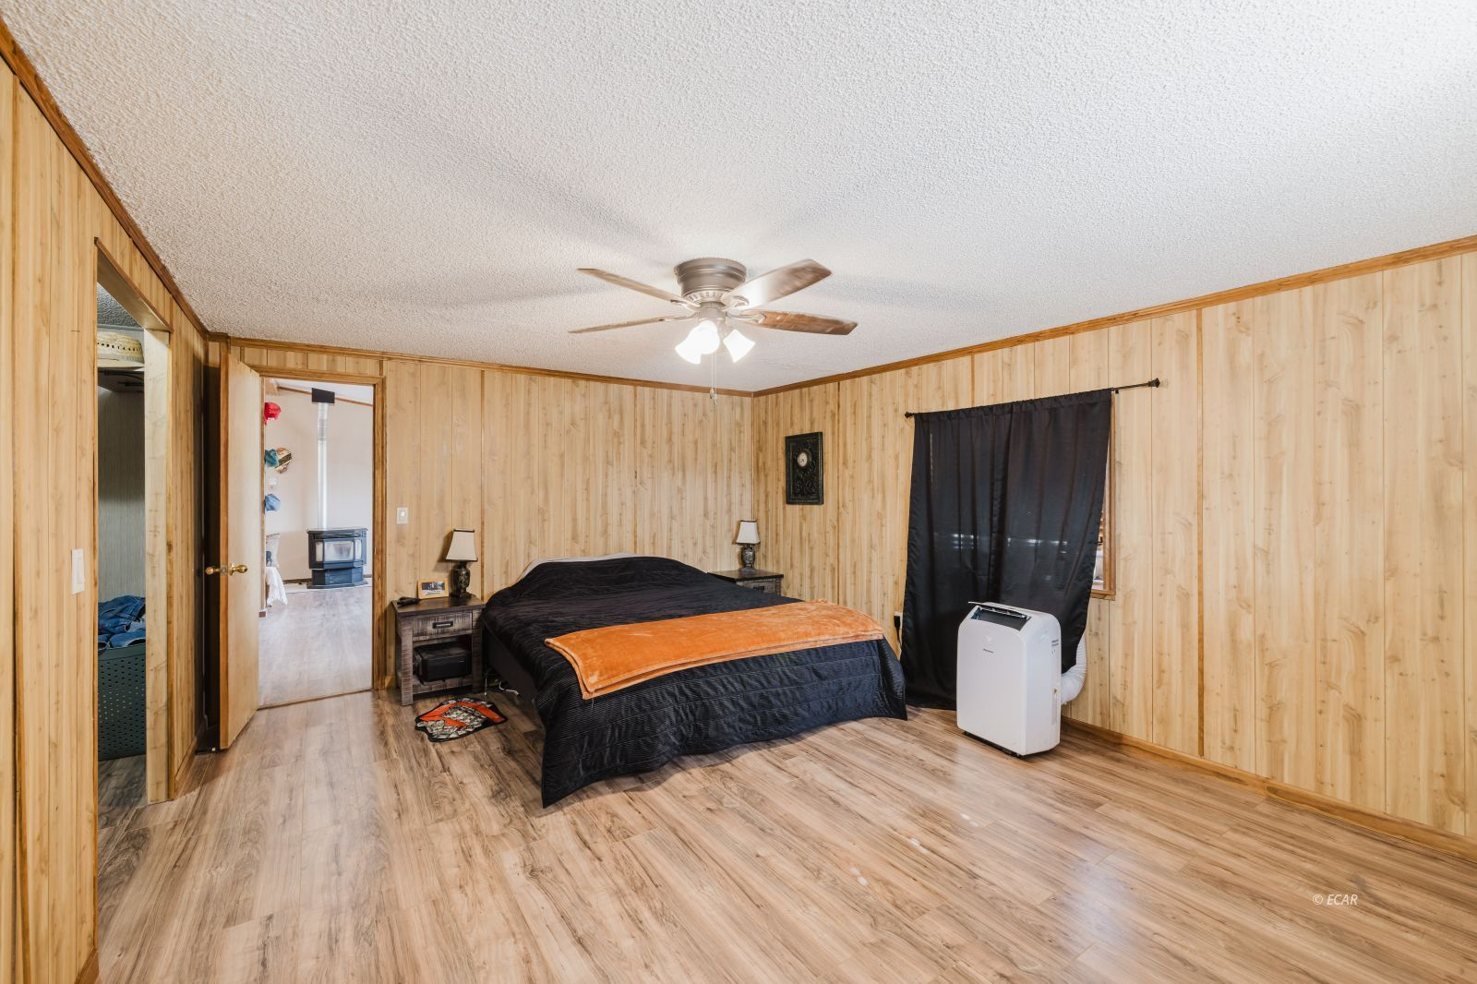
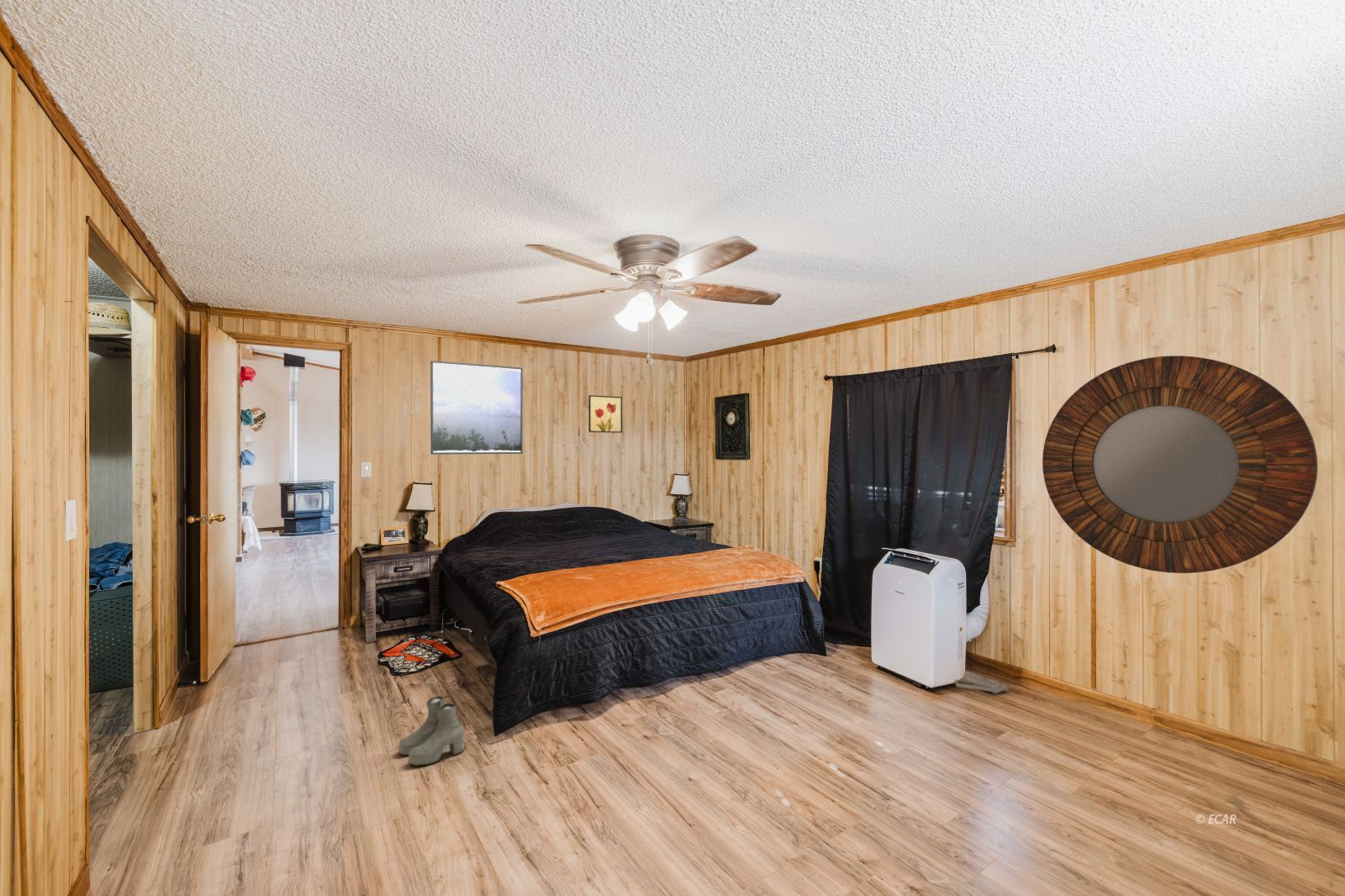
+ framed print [430,360,524,456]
+ boots [398,696,464,767]
+ bag [954,670,1009,694]
+ home mirror [1042,355,1318,574]
+ wall art [588,394,623,434]
